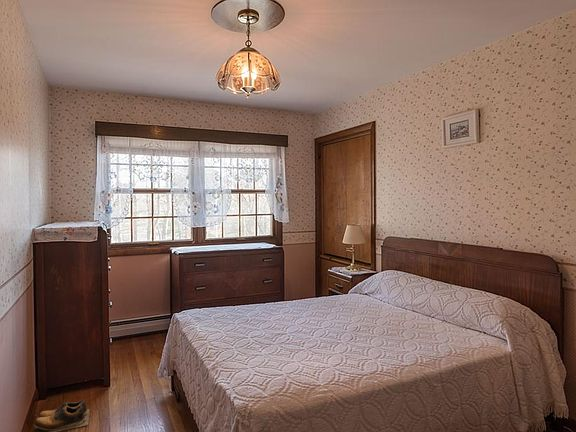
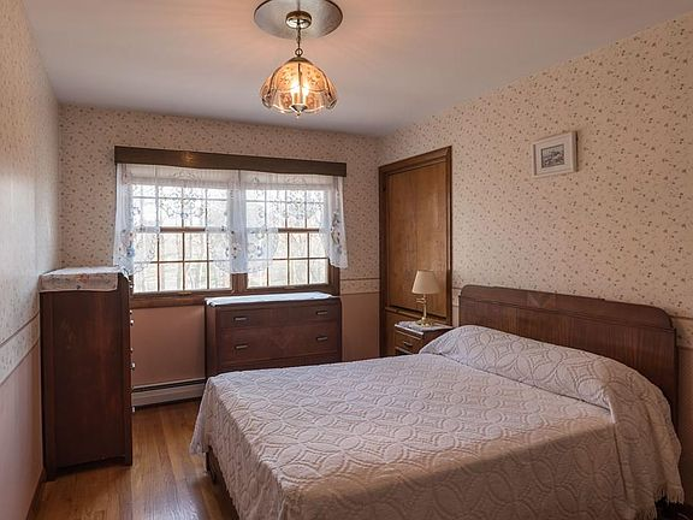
- shoes [33,399,90,432]
